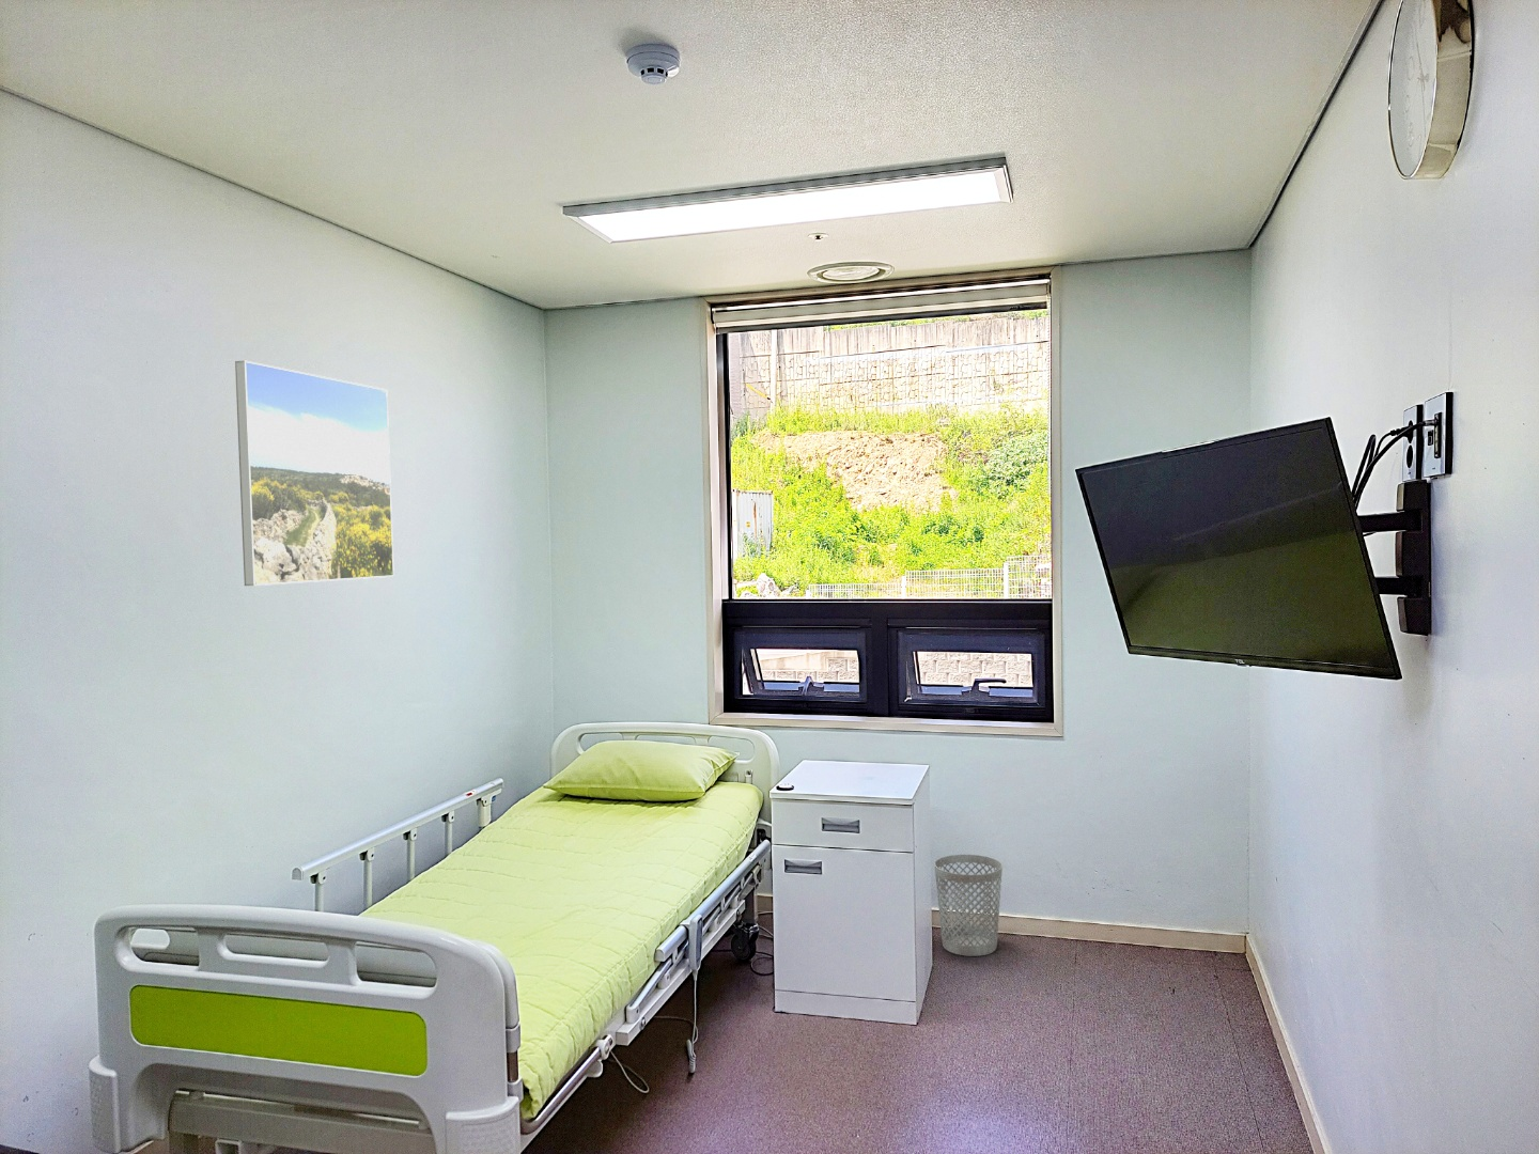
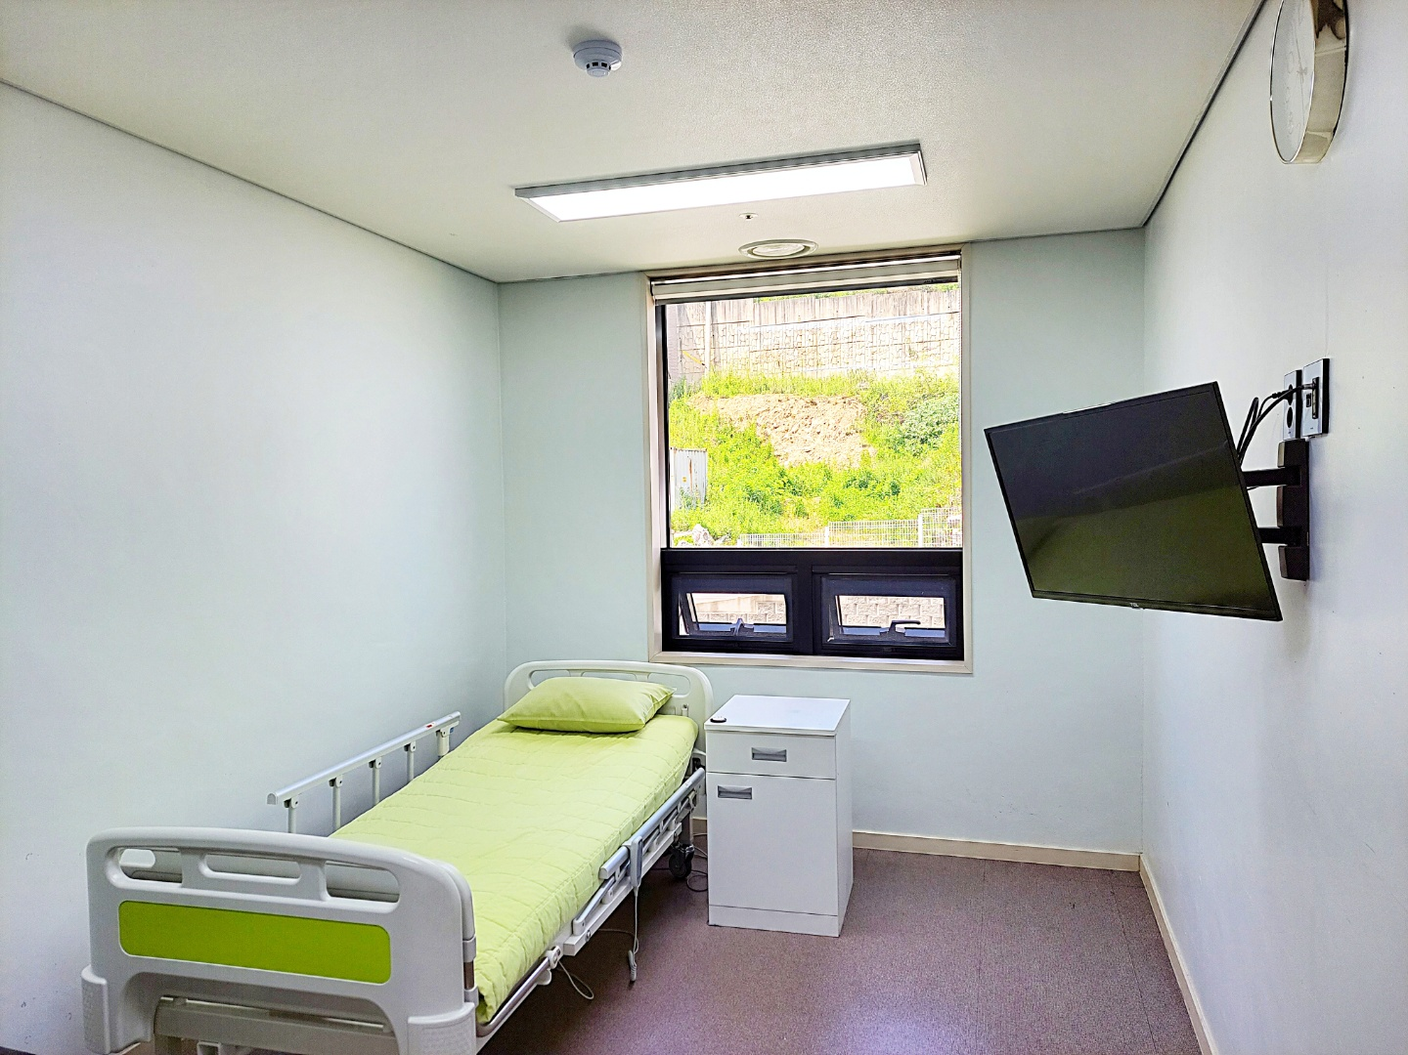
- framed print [234,359,395,587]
- wastebasket [933,853,1003,958]
